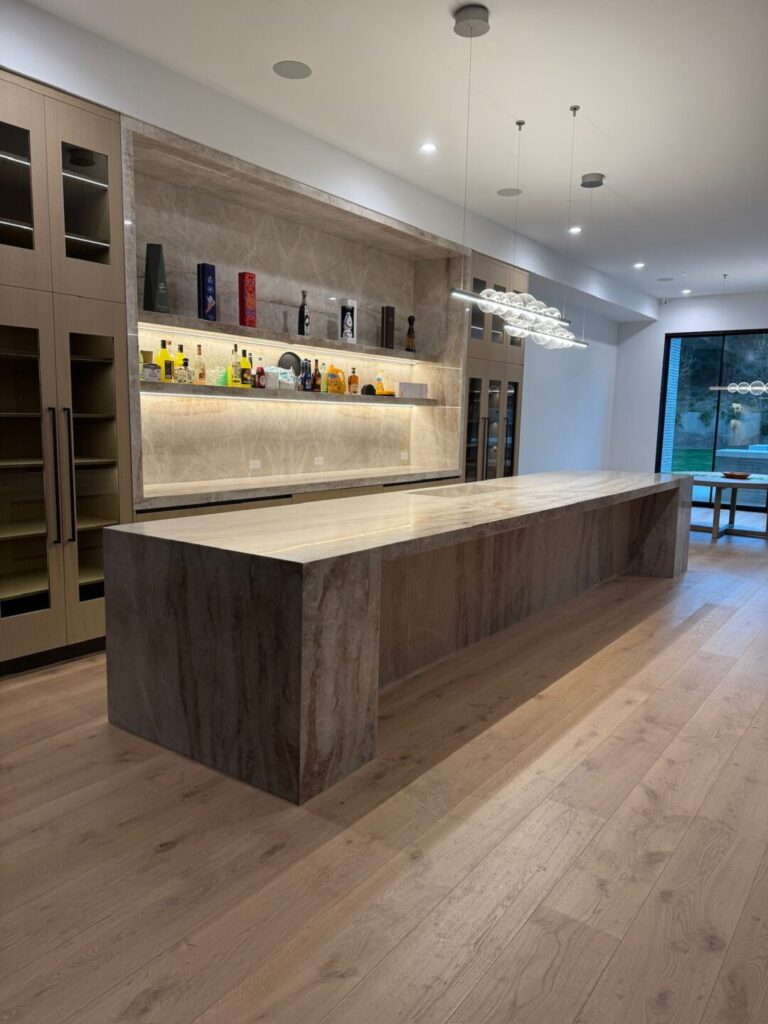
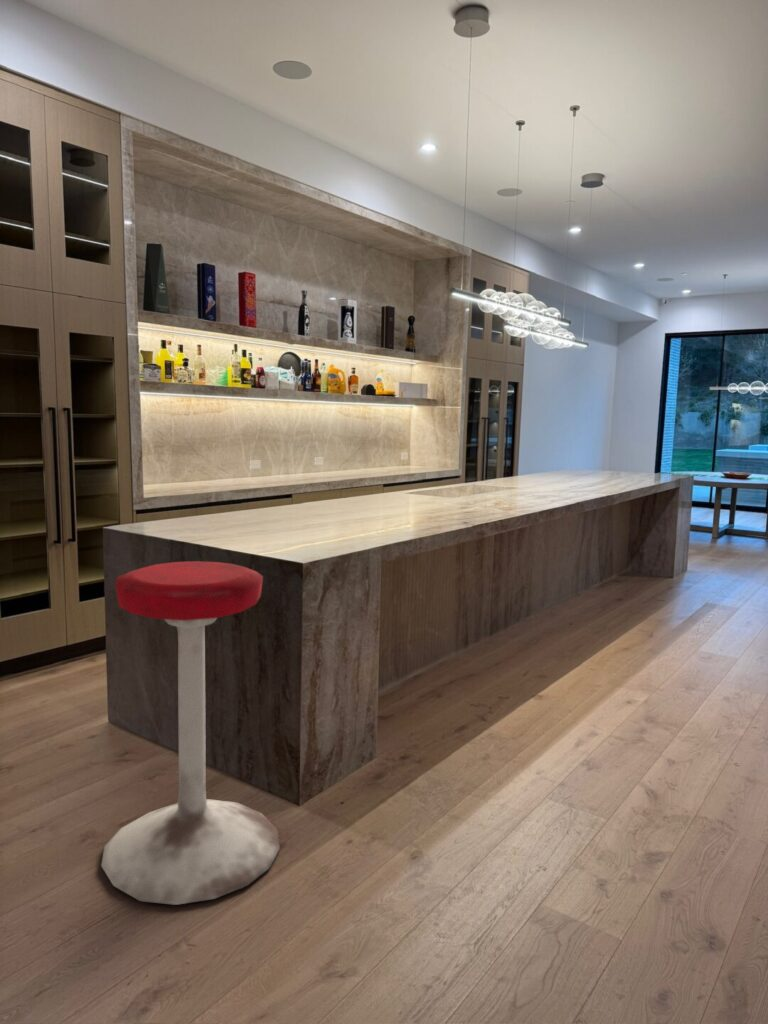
+ stool [100,560,281,906]
